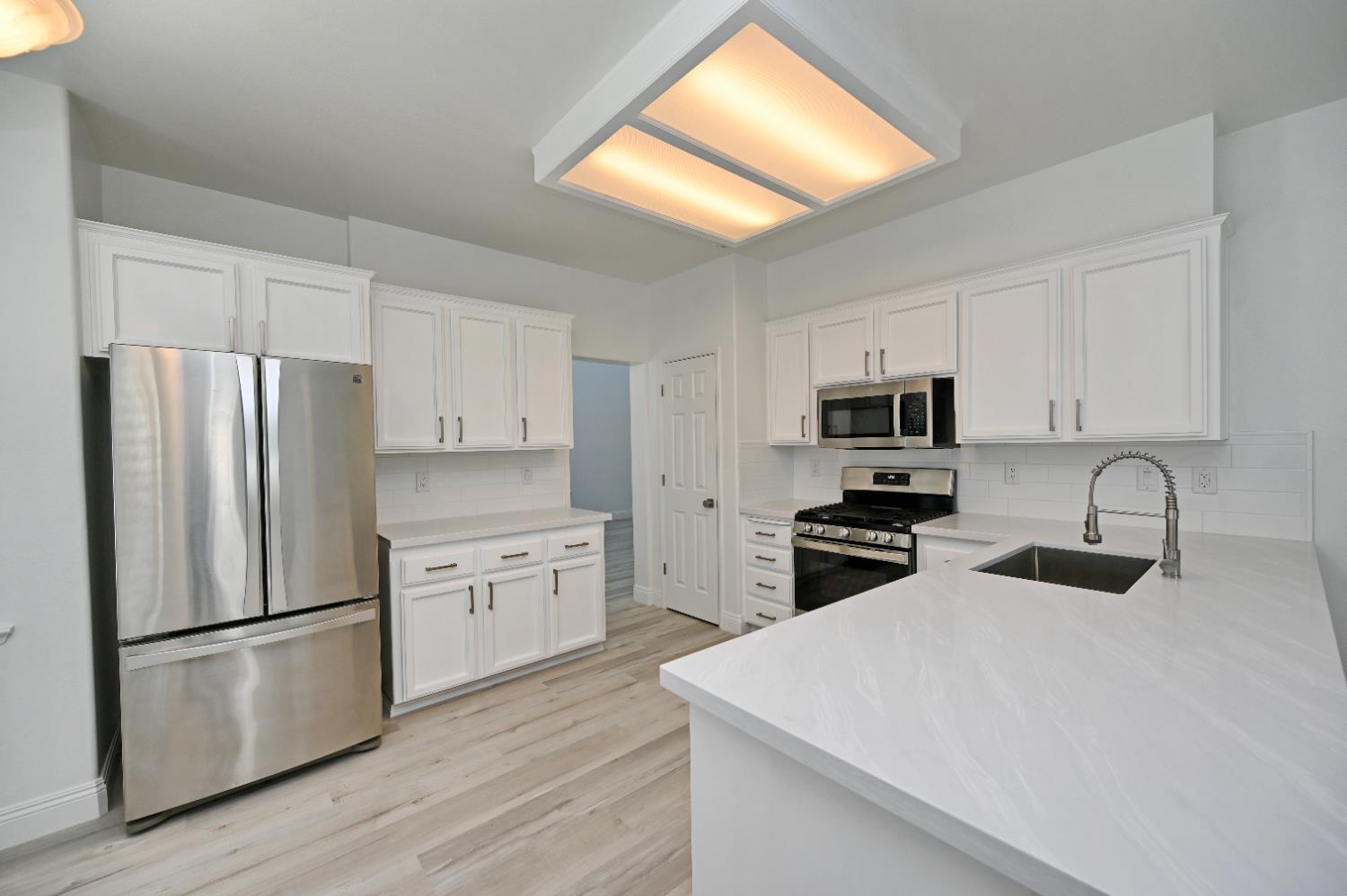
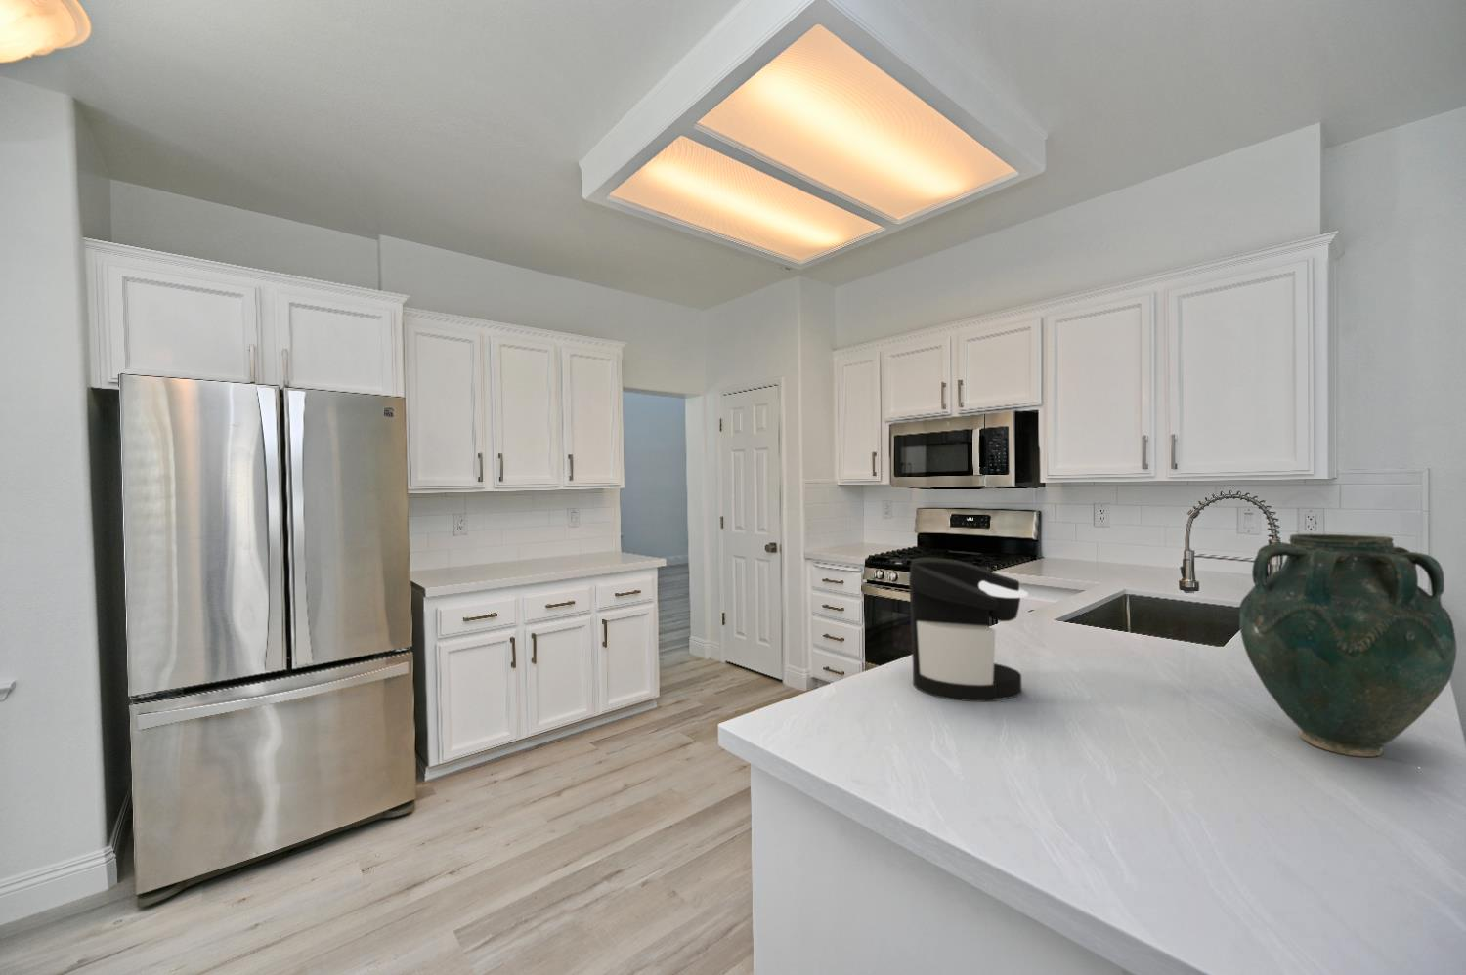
+ coffee maker [908,557,1030,703]
+ vase [1237,533,1457,758]
